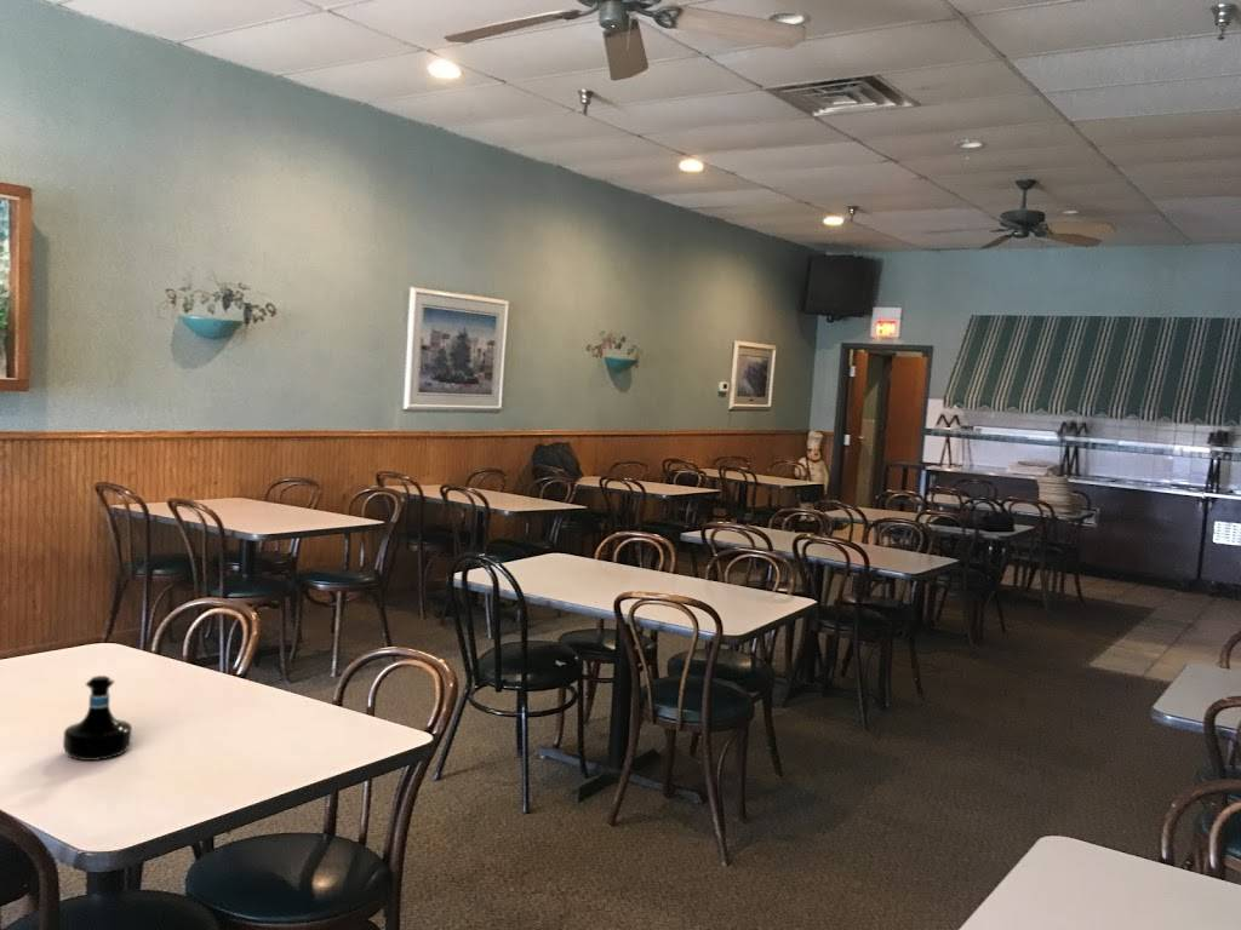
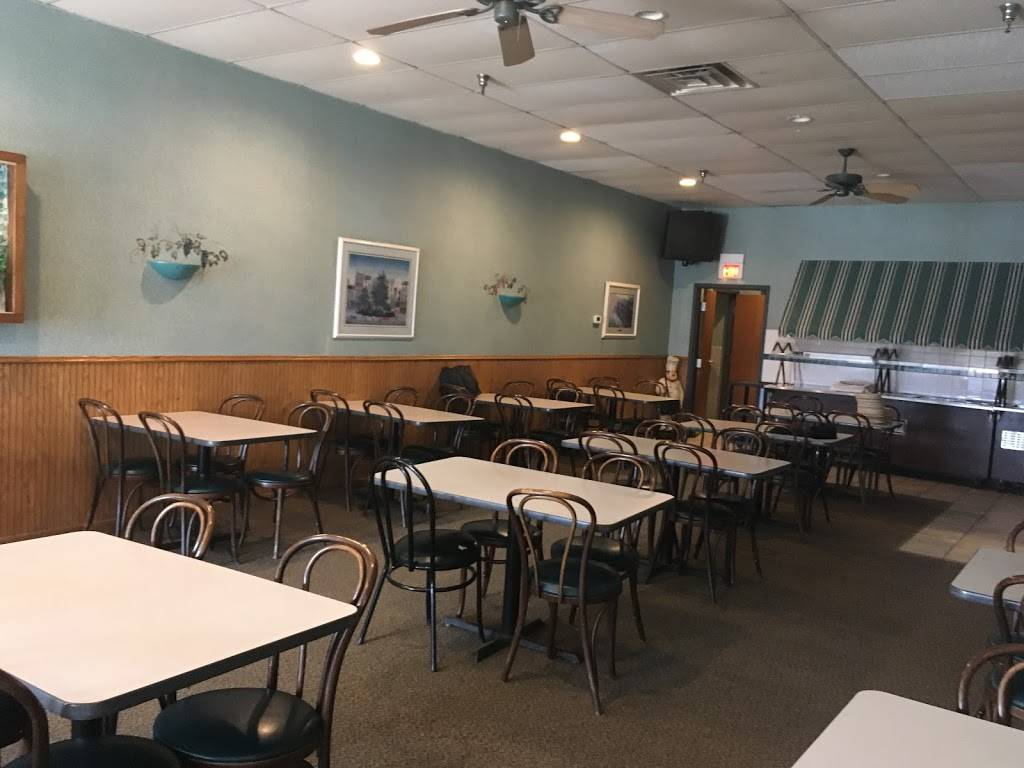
- tequila bottle [62,674,133,762]
